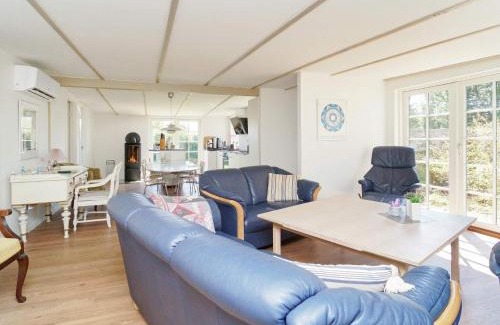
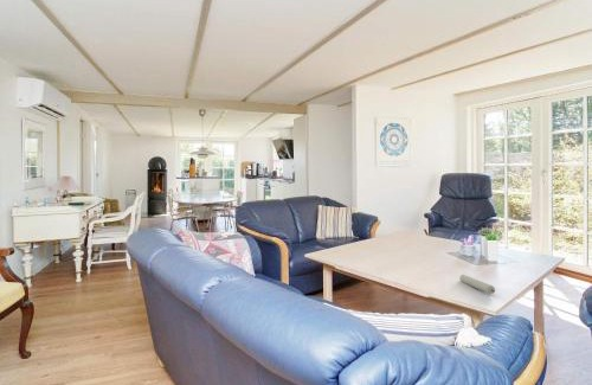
+ candle [458,274,496,295]
